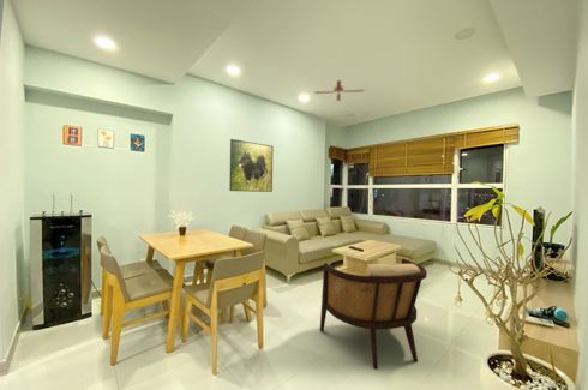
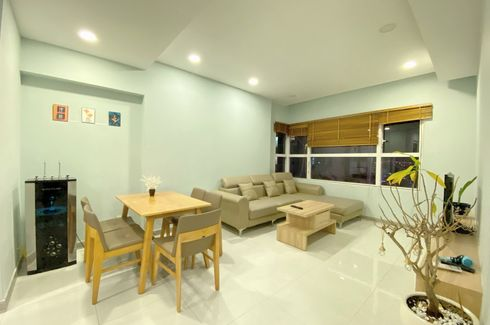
- ceiling fan [313,79,365,102]
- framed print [228,138,275,193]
- armchair [319,258,428,370]
